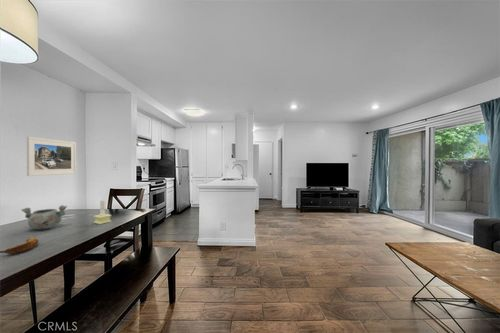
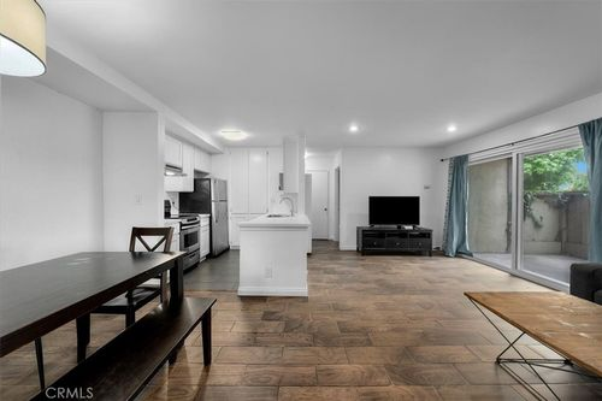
- decorative bowl [21,204,68,230]
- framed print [26,136,77,177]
- banana [0,237,39,255]
- candle [92,198,112,225]
